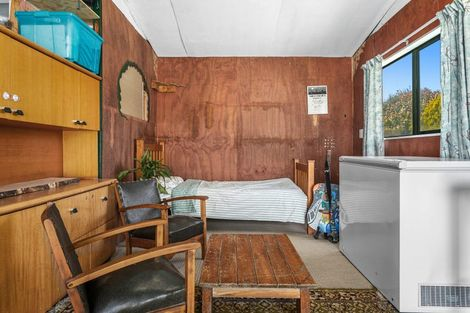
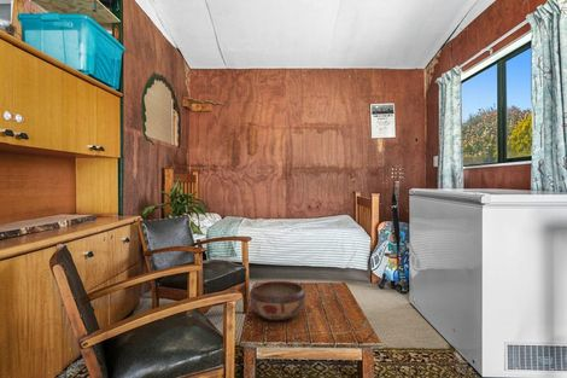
+ decorative bowl [249,280,308,321]
